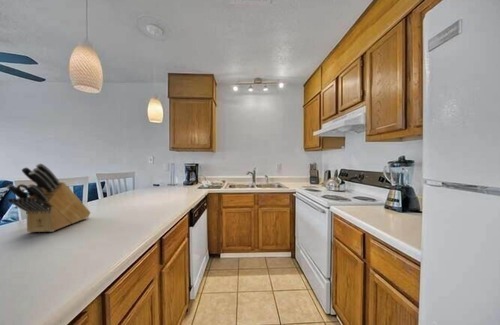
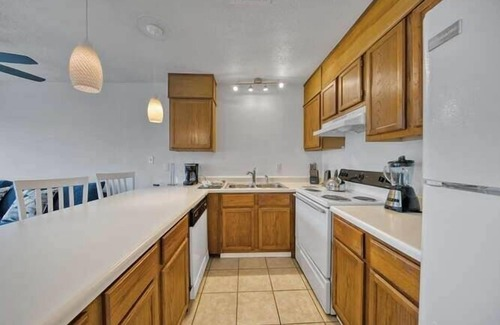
- knife block [5,162,92,233]
